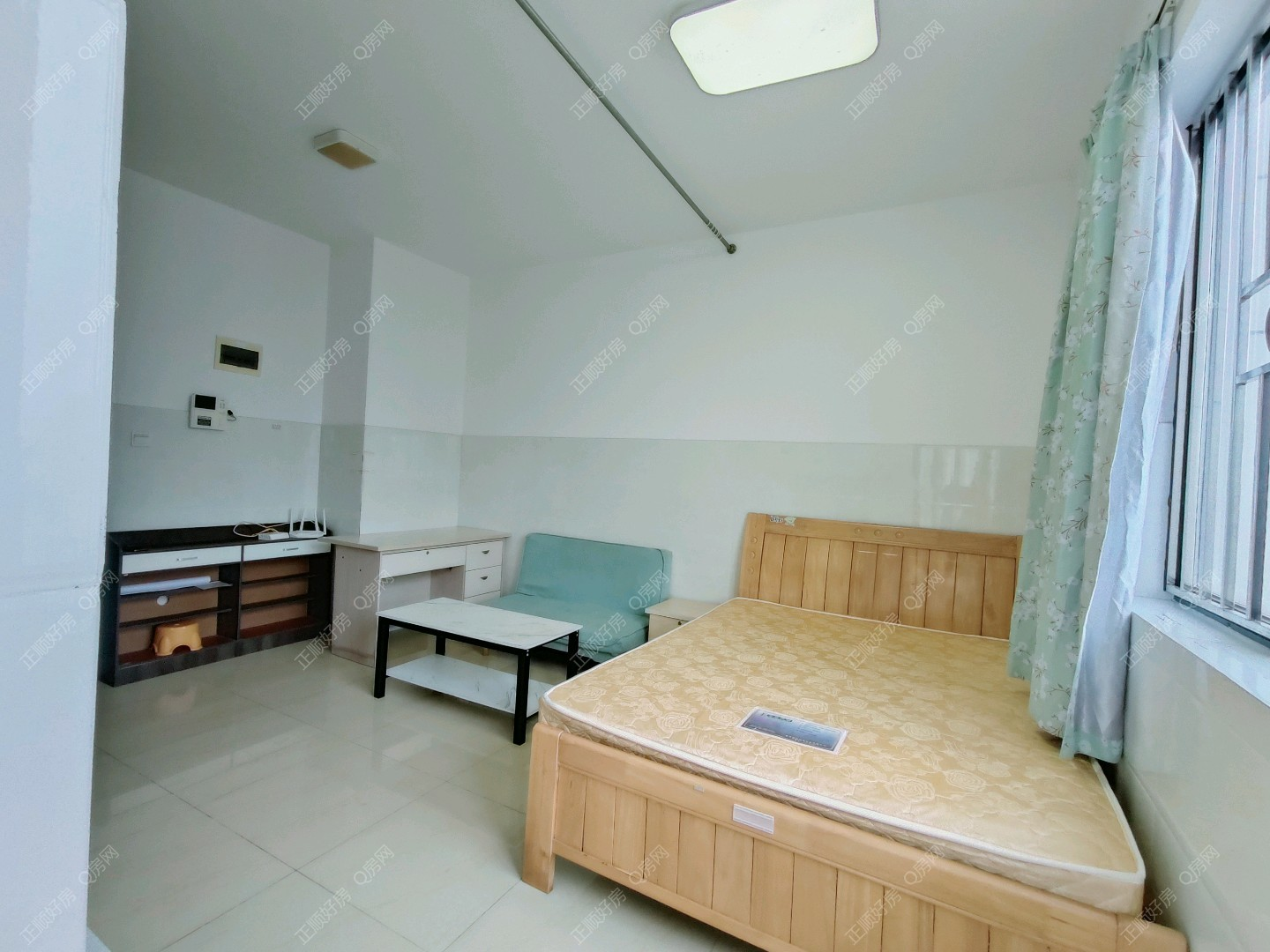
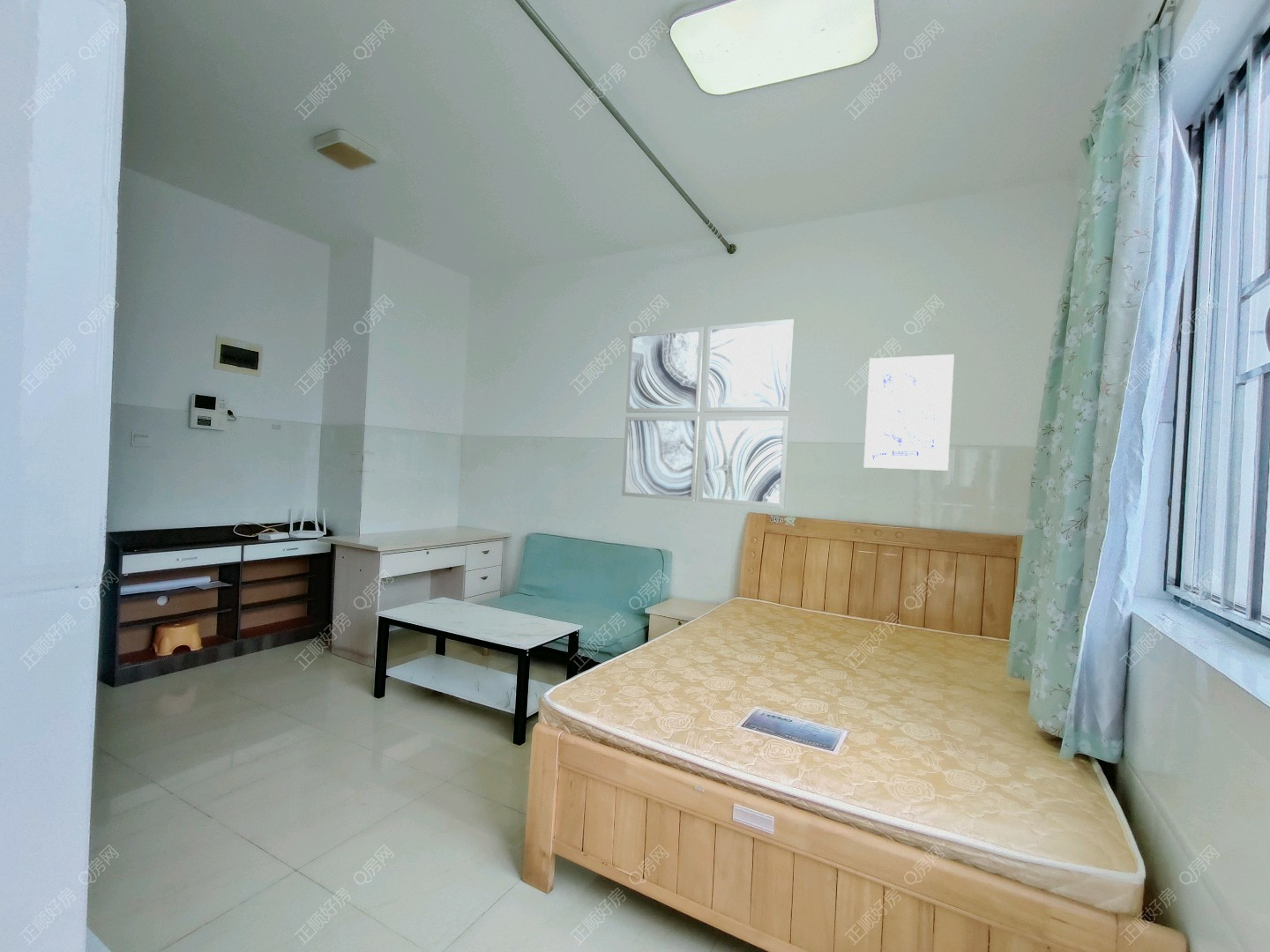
+ wall art [621,318,796,509]
+ wall art [863,353,955,472]
